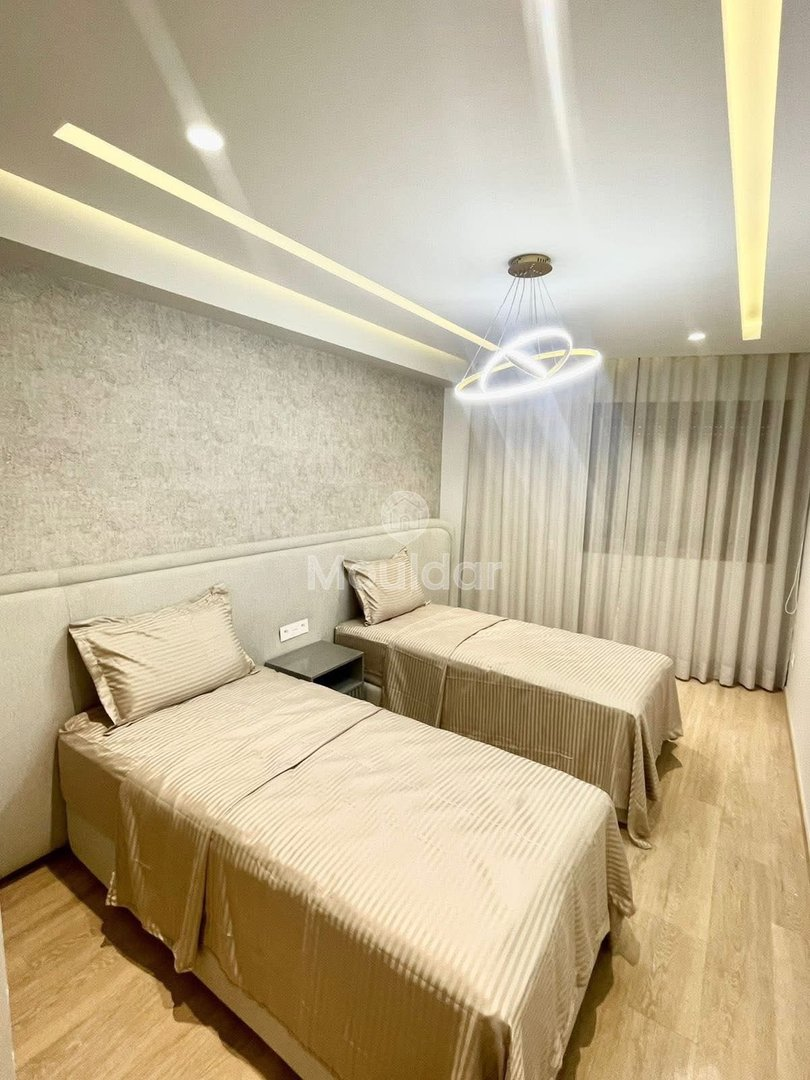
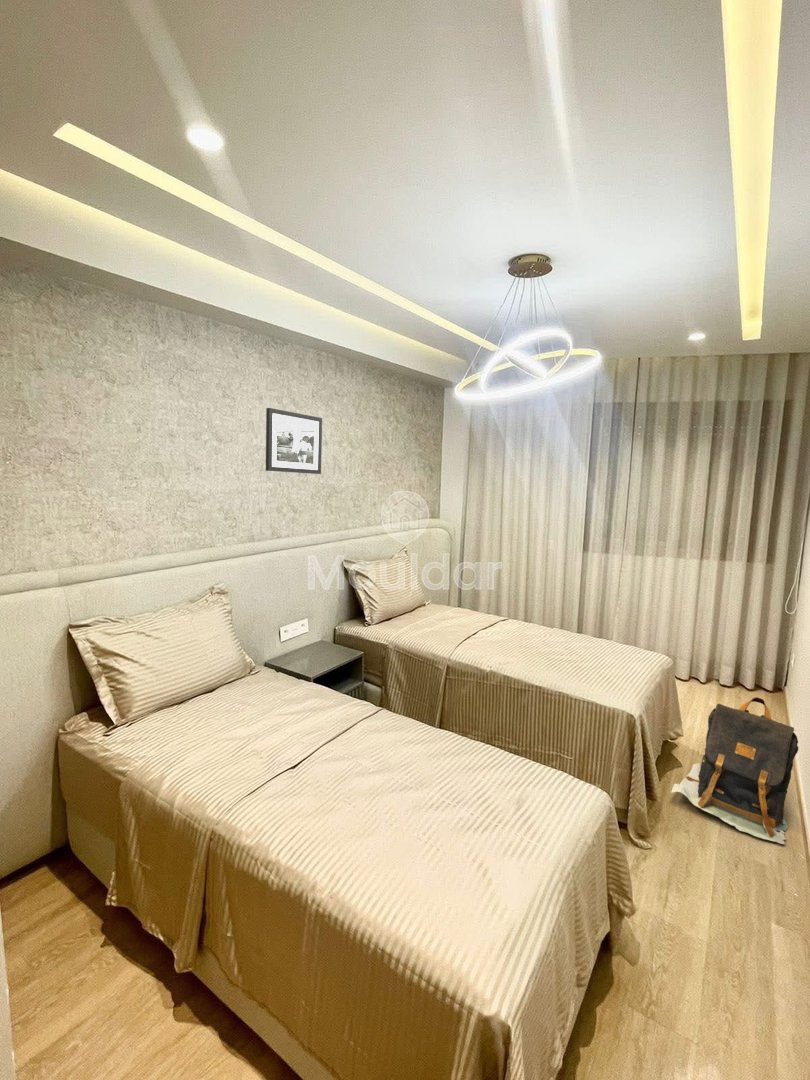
+ picture frame [265,407,323,475]
+ backpack [670,696,799,845]
